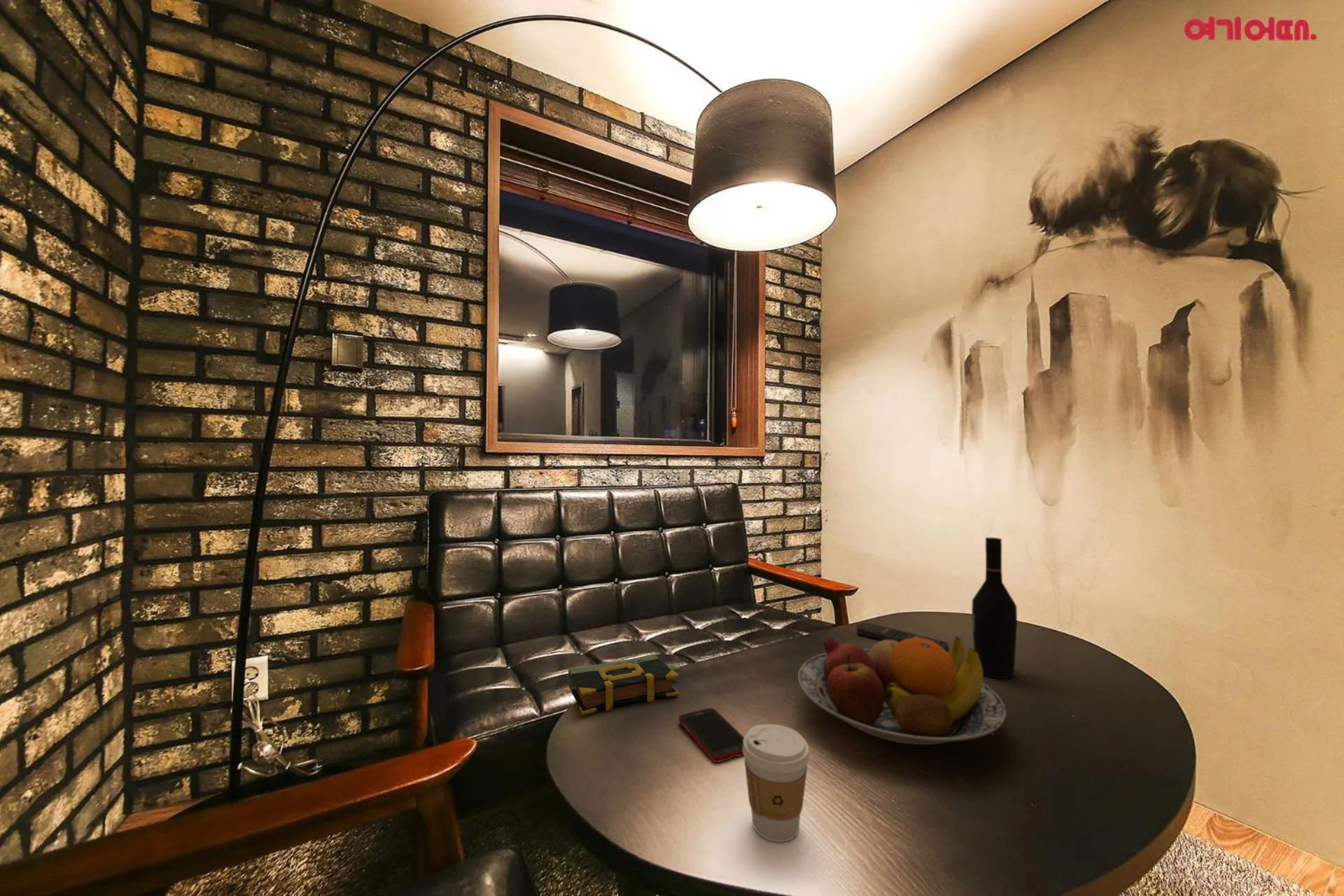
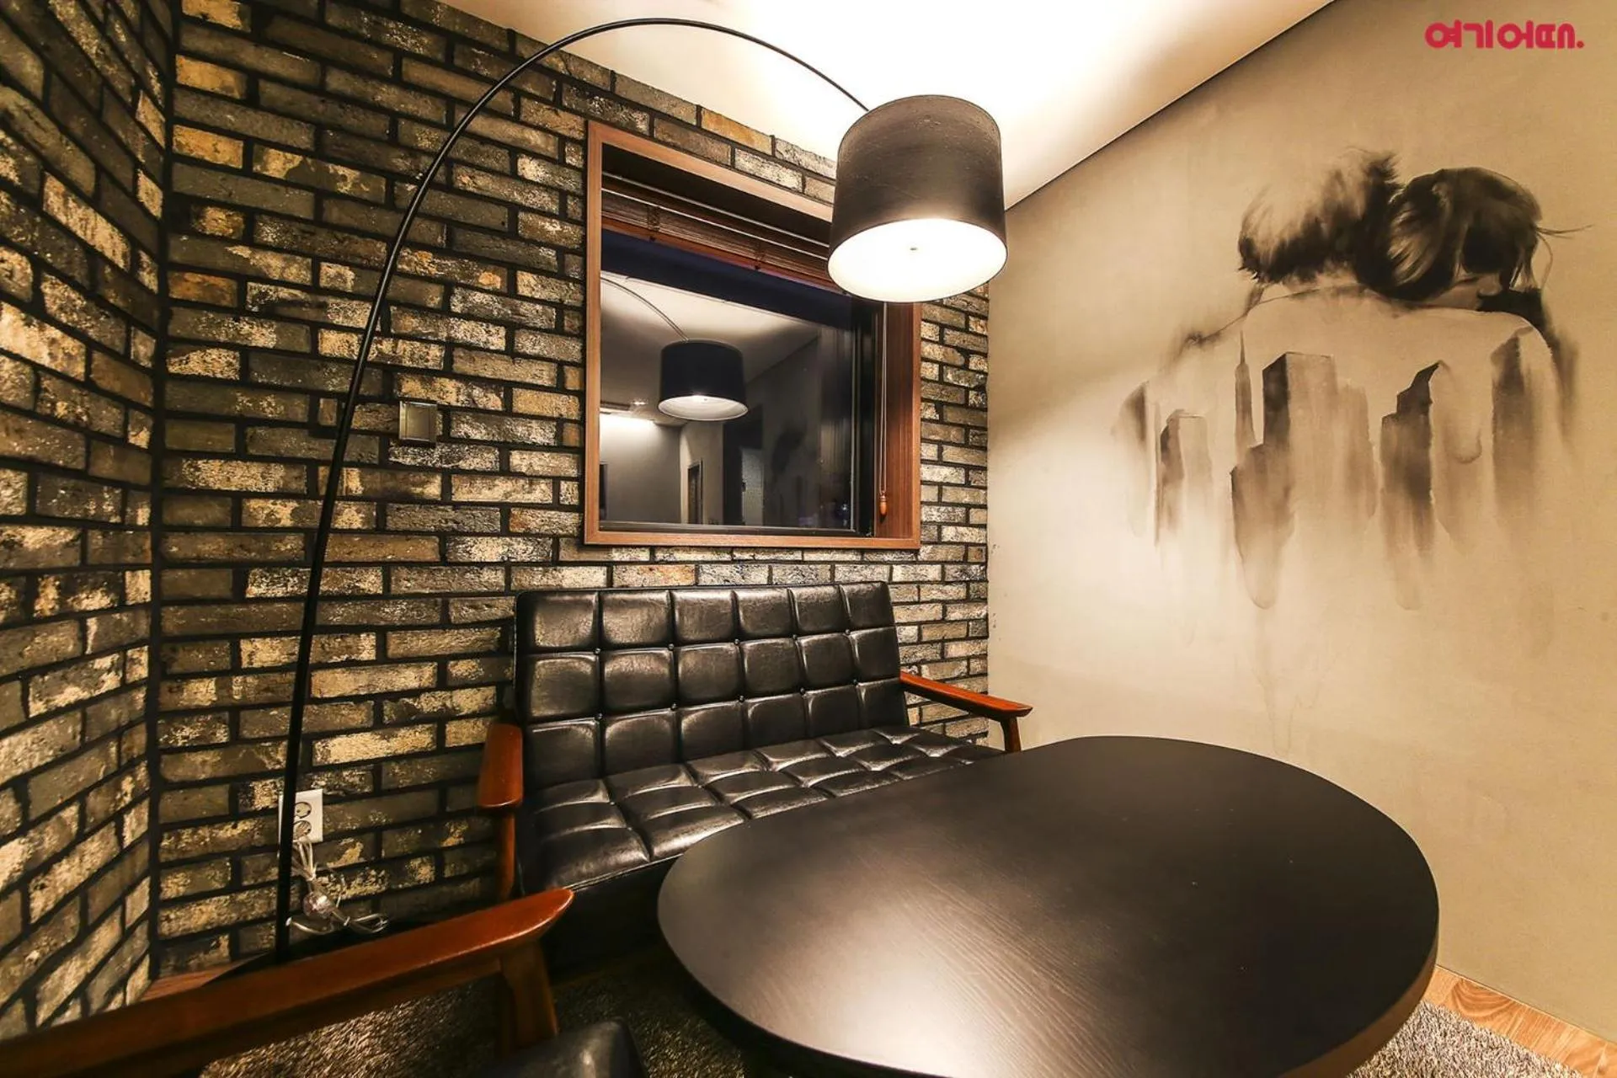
- book [568,653,681,717]
- coffee cup [743,724,810,843]
- cell phone [678,707,745,763]
- remote control [856,622,949,652]
- wine bottle [971,537,1018,679]
- fruit bowl [797,635,1007,745]
